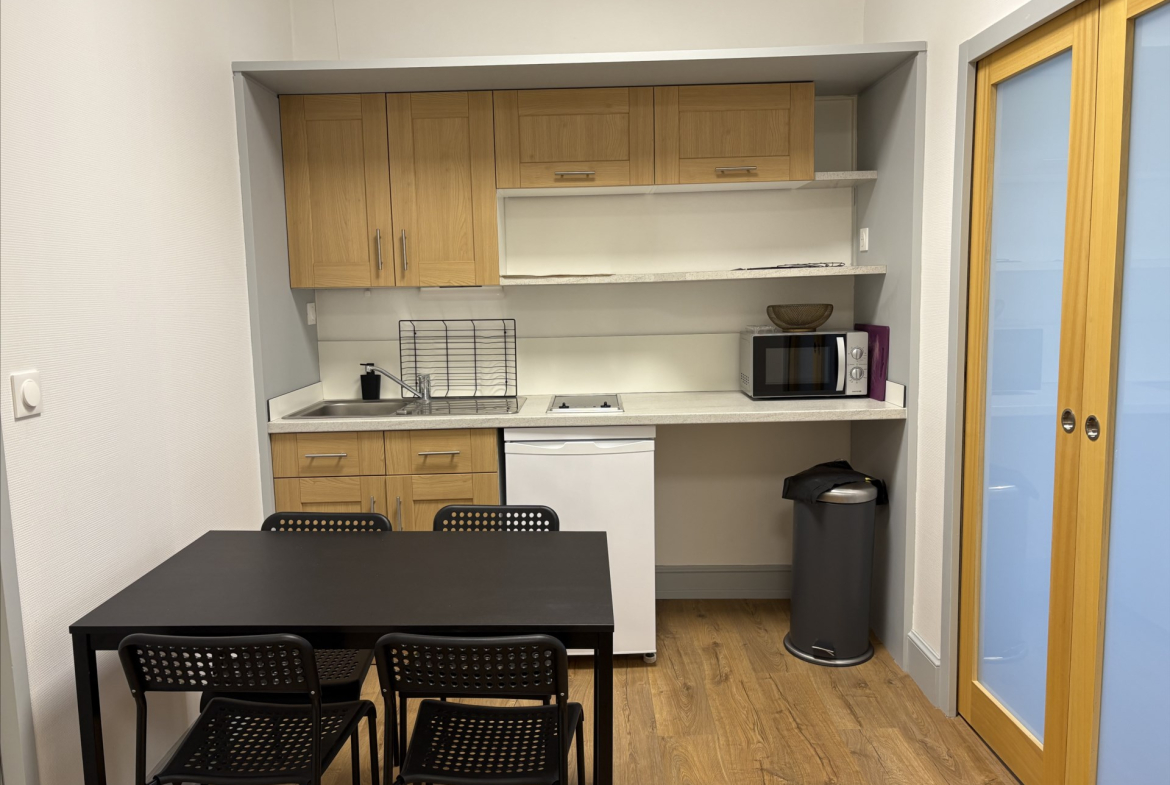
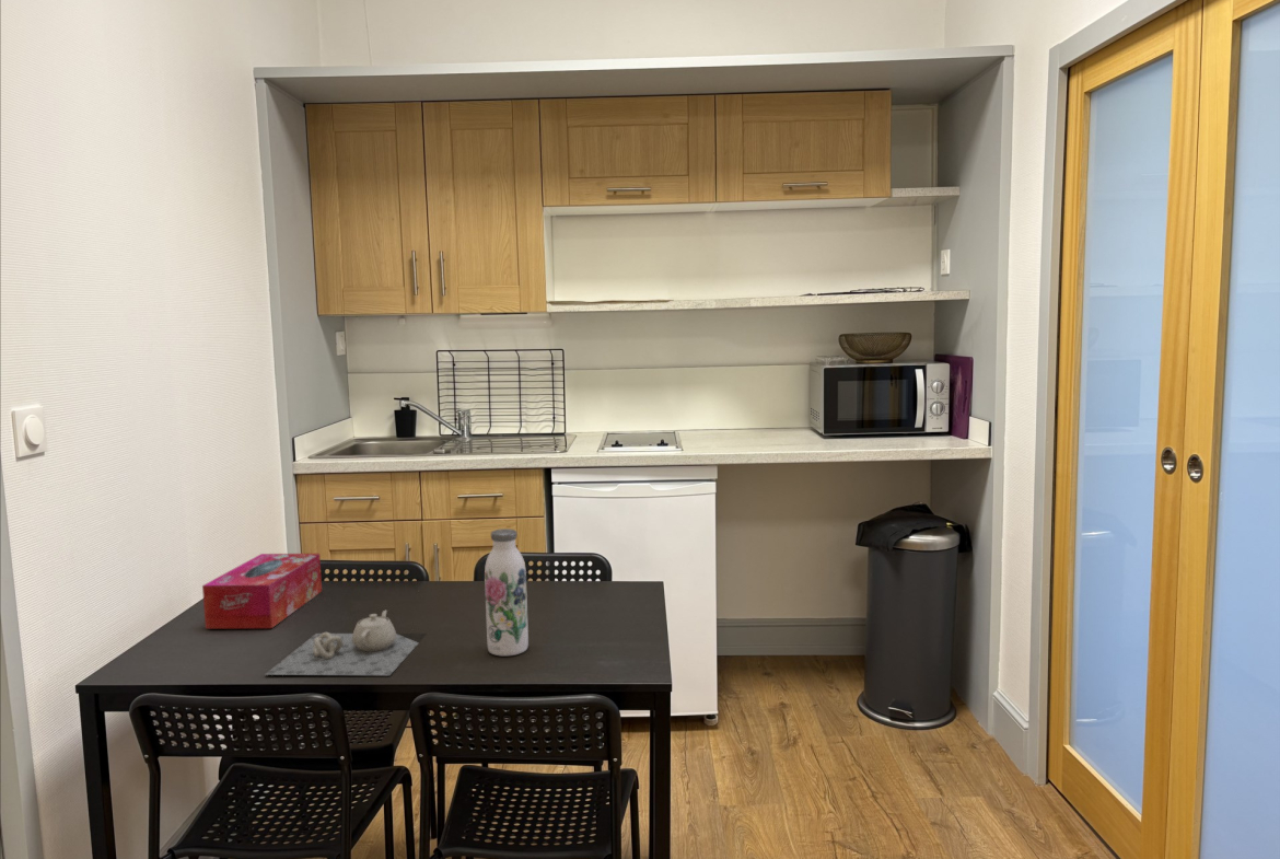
+ tissue box [201,553,323,629]
+ water bottle [484,527,530,657]
+ teapot [264,610,420,676]
